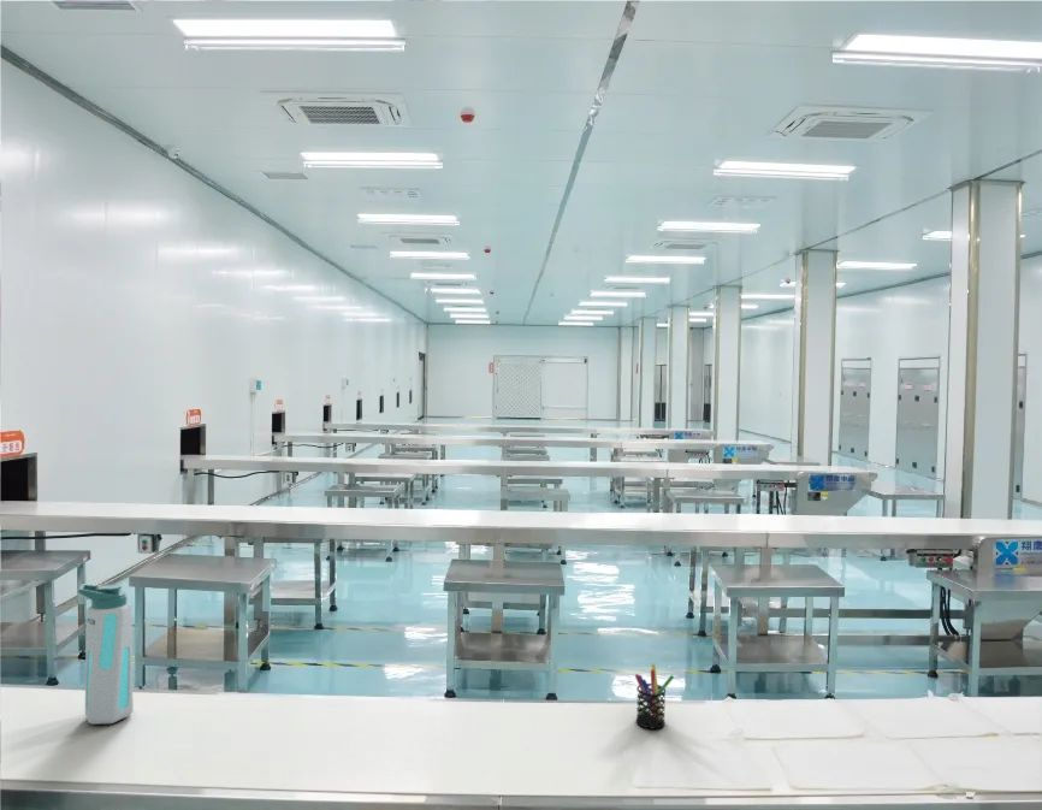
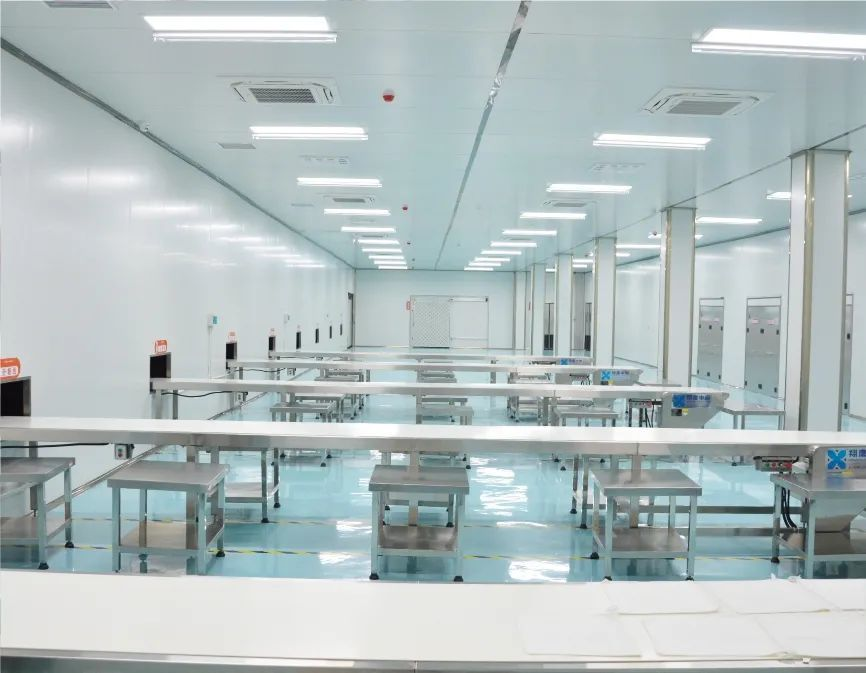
- water bottle [77,583,135,726]
- pen holder [634,663,675,731]
